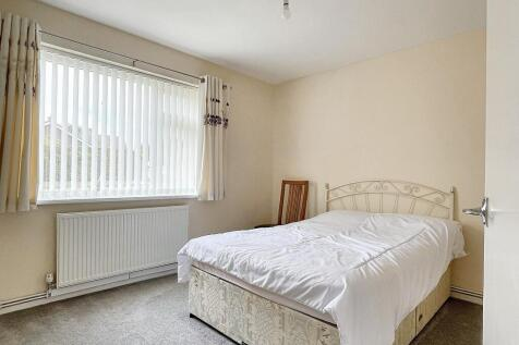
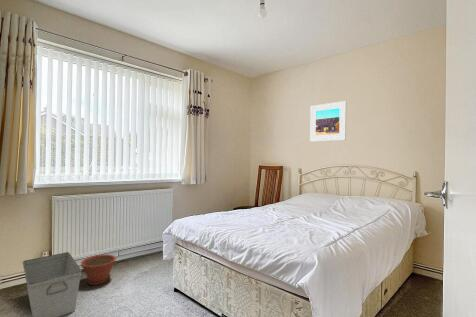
+ plant pot [80,254,117,286]
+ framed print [309,100,347,143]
+ storage bin [22,251,82,317]
